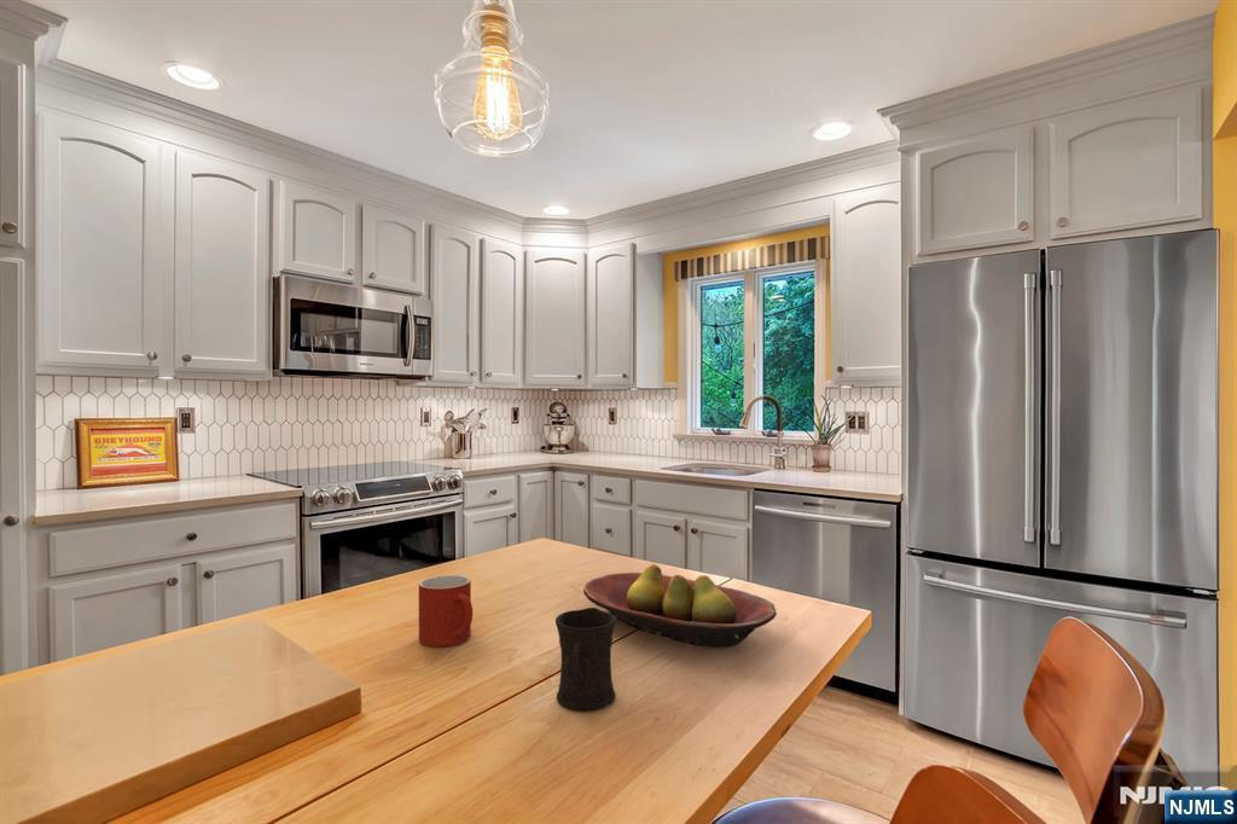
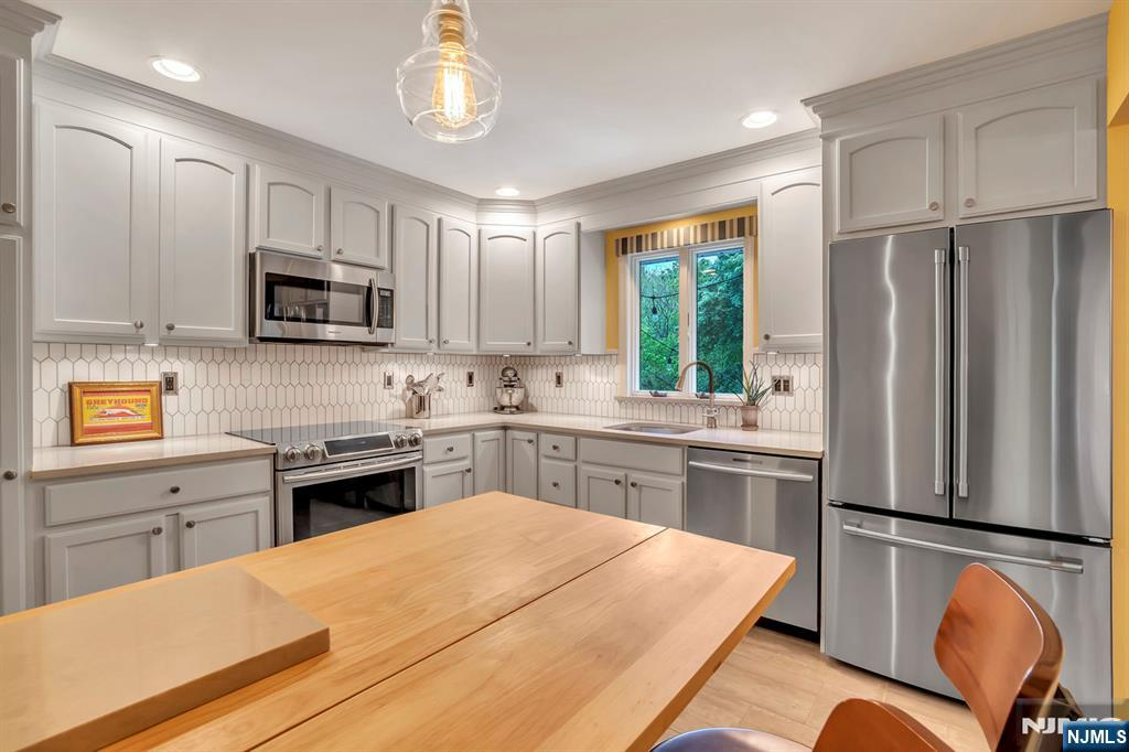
- mug [554,607,617,712]
- fruit bowl [582,563,778,649]
- mug [418,574,474,648]
